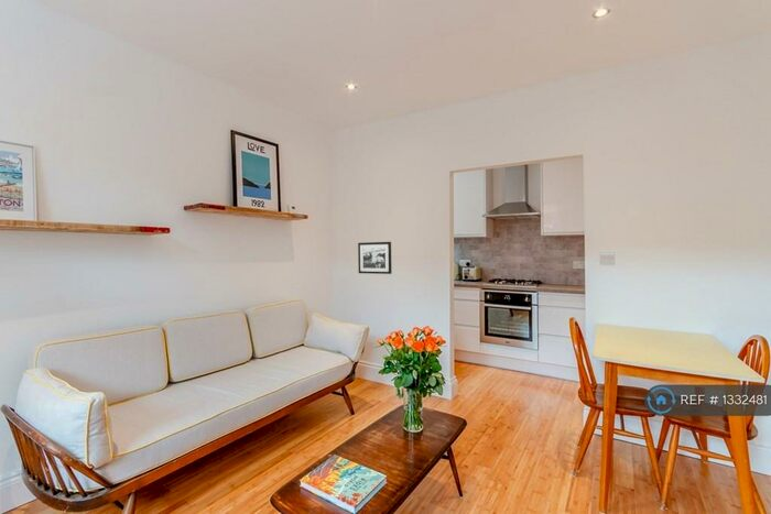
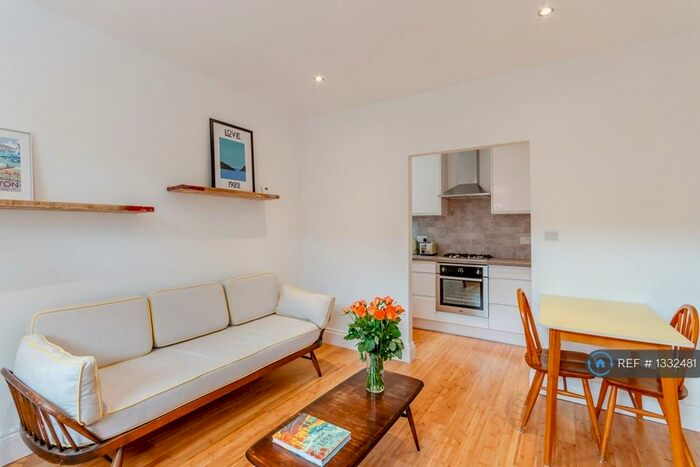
- picture frame [357,241,392,275]
